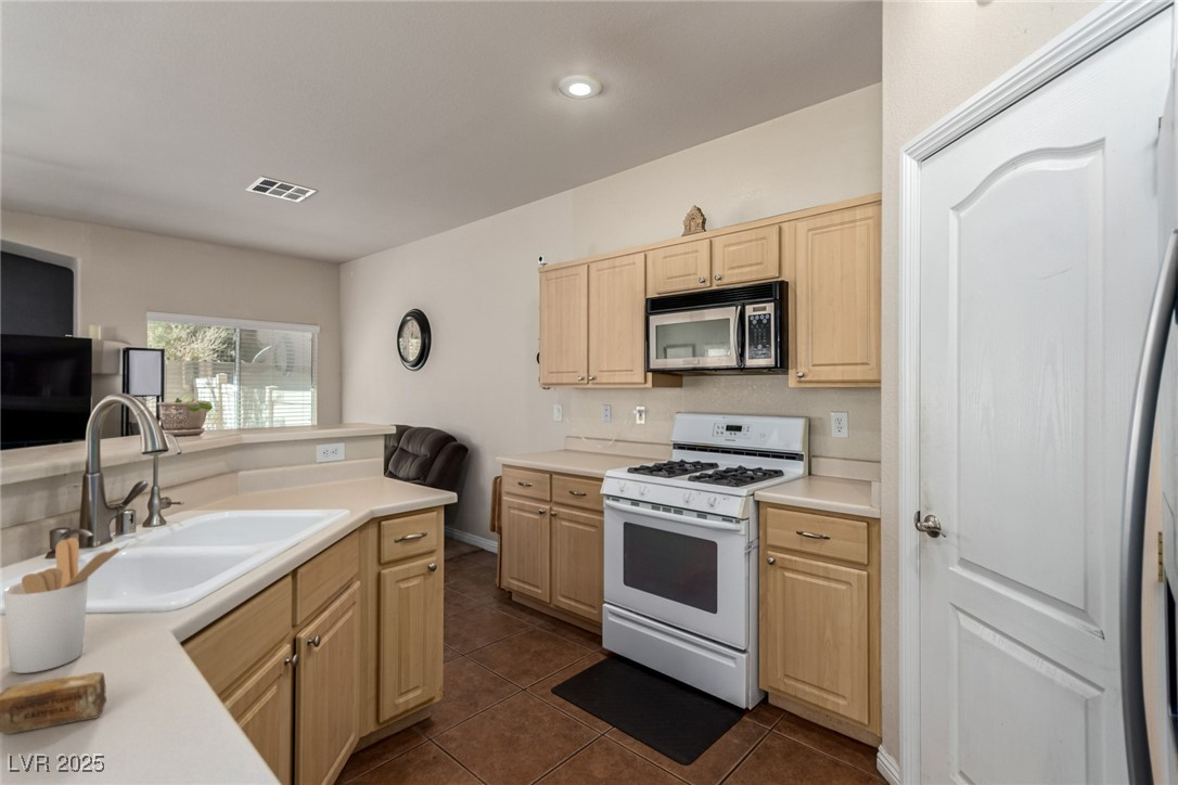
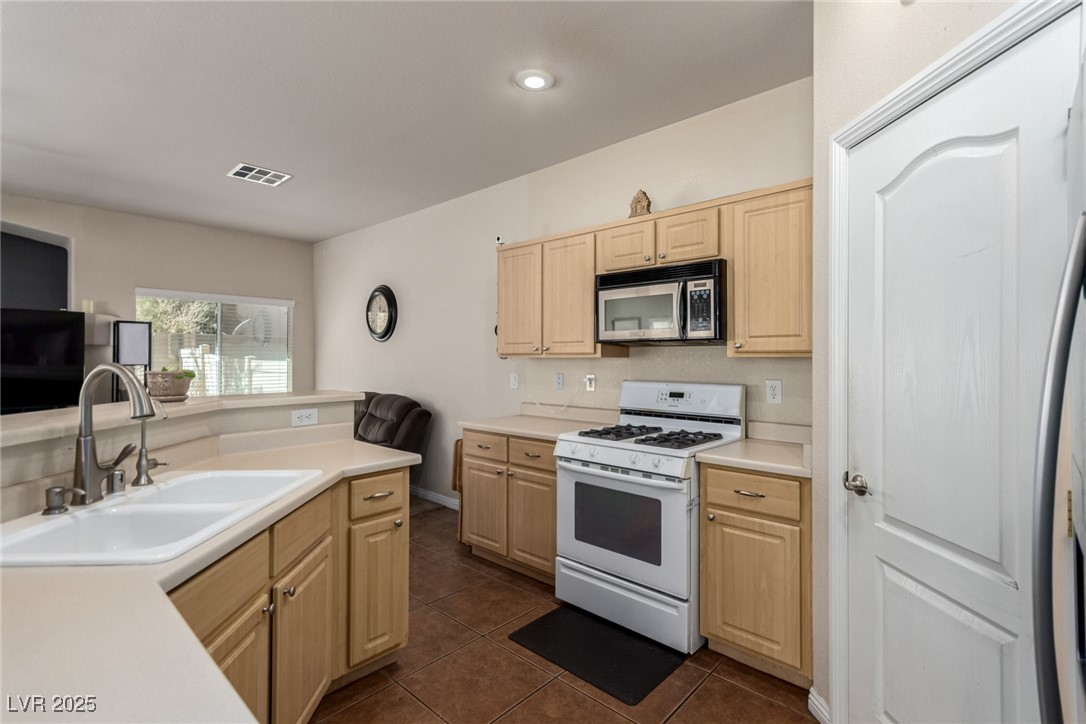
- utensil holder [2,537,130,674]
- soap bar [0,671,107,735]
